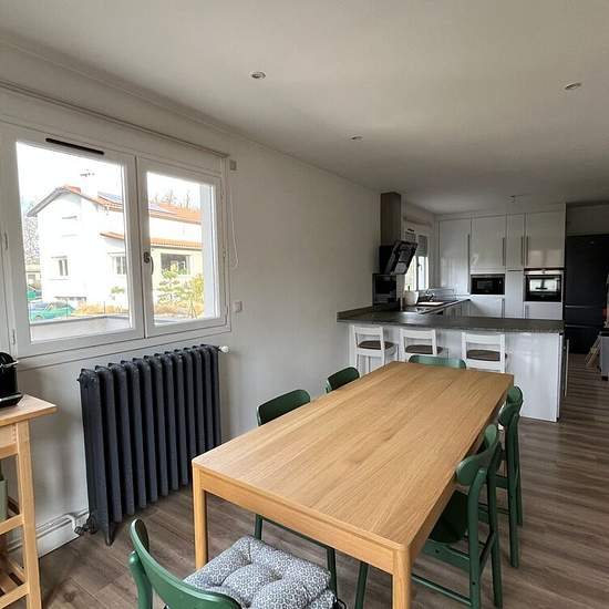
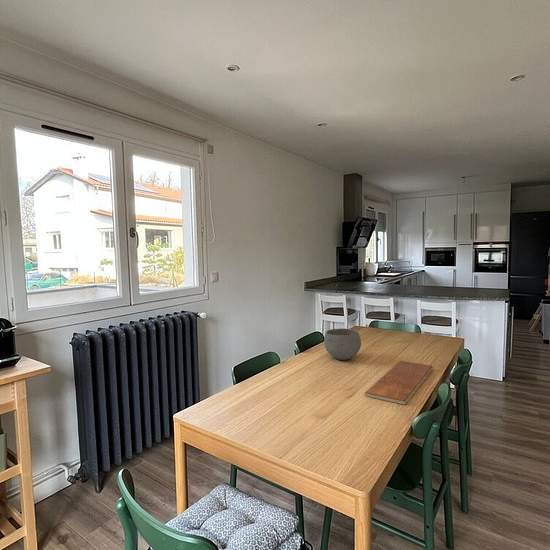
+ bowl [323,328,362,361]
+ chopping board [364,360,434,405]
